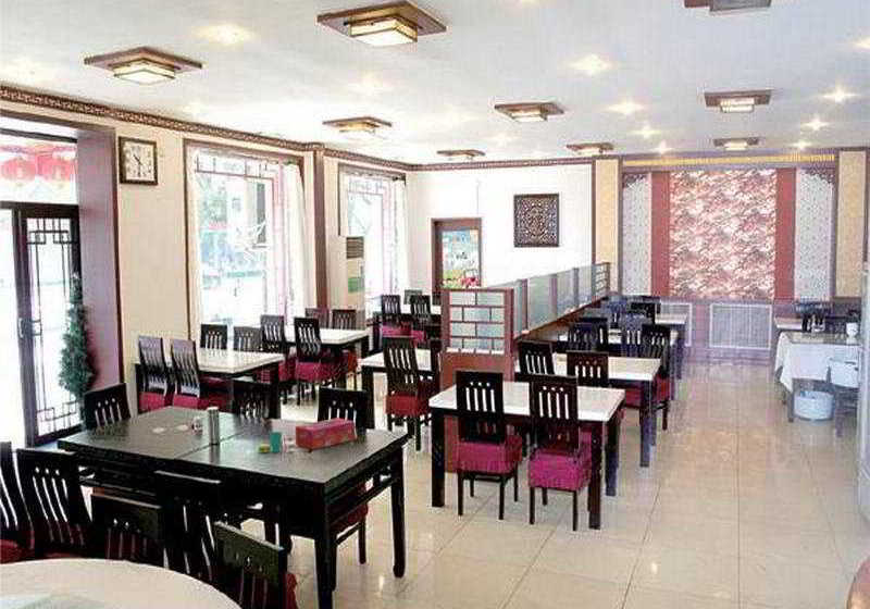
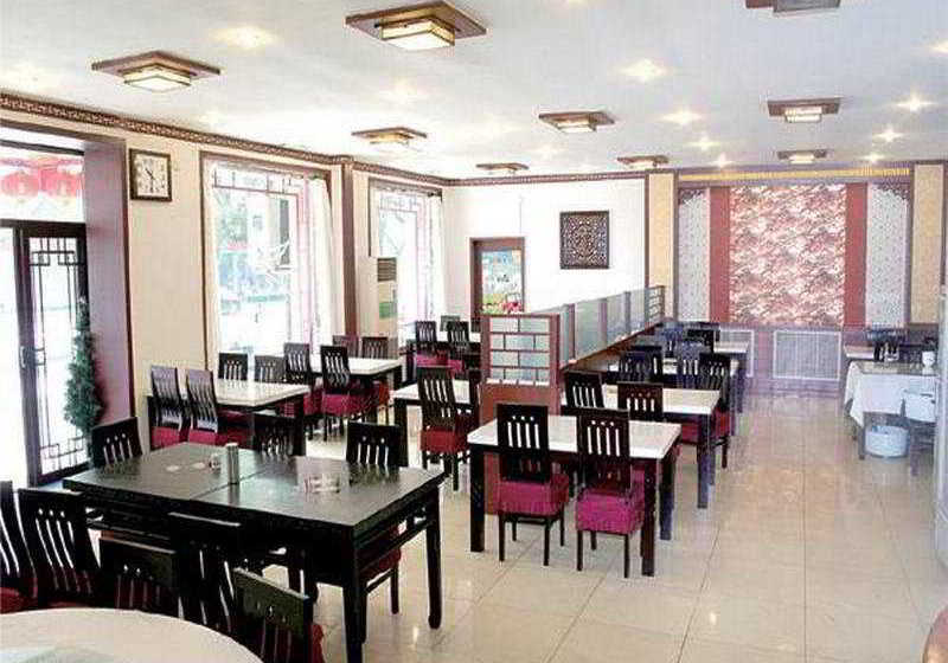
- tissue box [295,417,356,450]
- cup [257,431,283,453]
